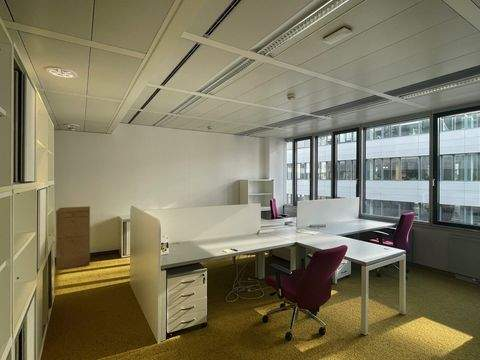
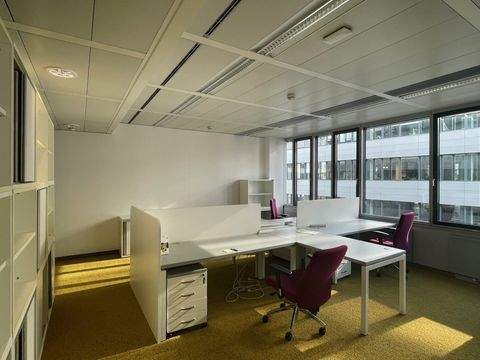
- filing cabinet [55,205,91,271]
